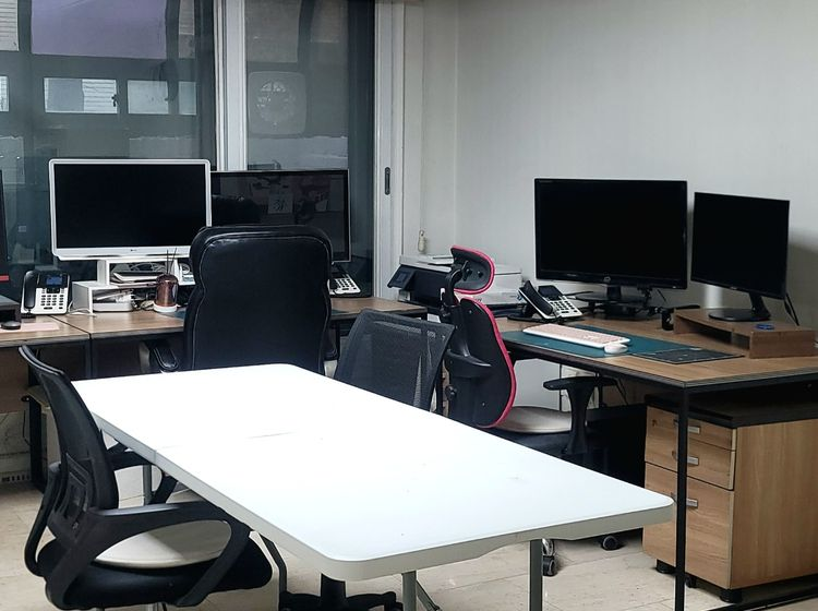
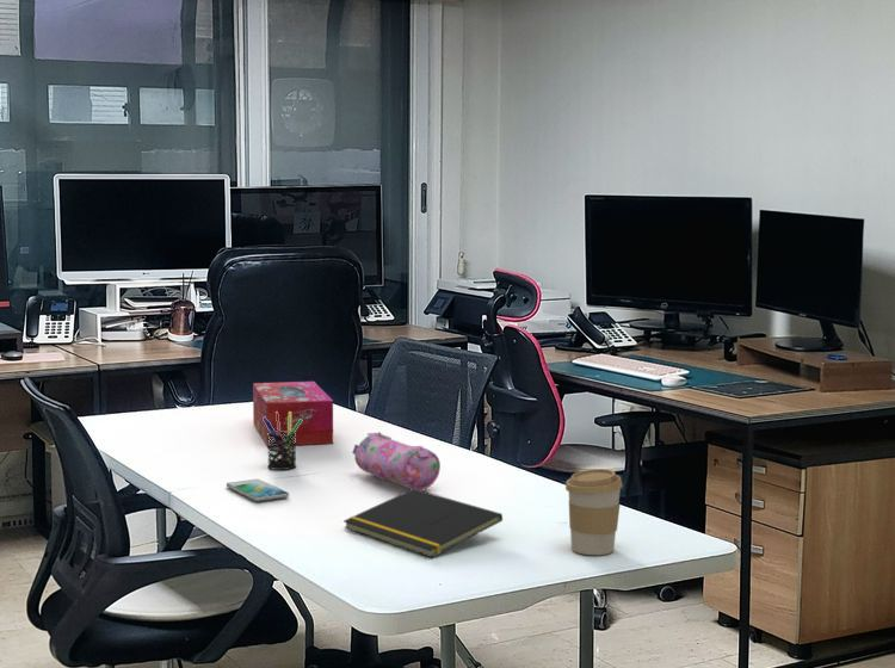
+ coffee cup [564,468,624,556]
+ notepad [342,489,504,558]
+ smartphone [226,478,290,502]
+ pencil case [351,431,442,491]
+ pen holder [263,412,303,471]
+ tissue box [252,381,334,447]
